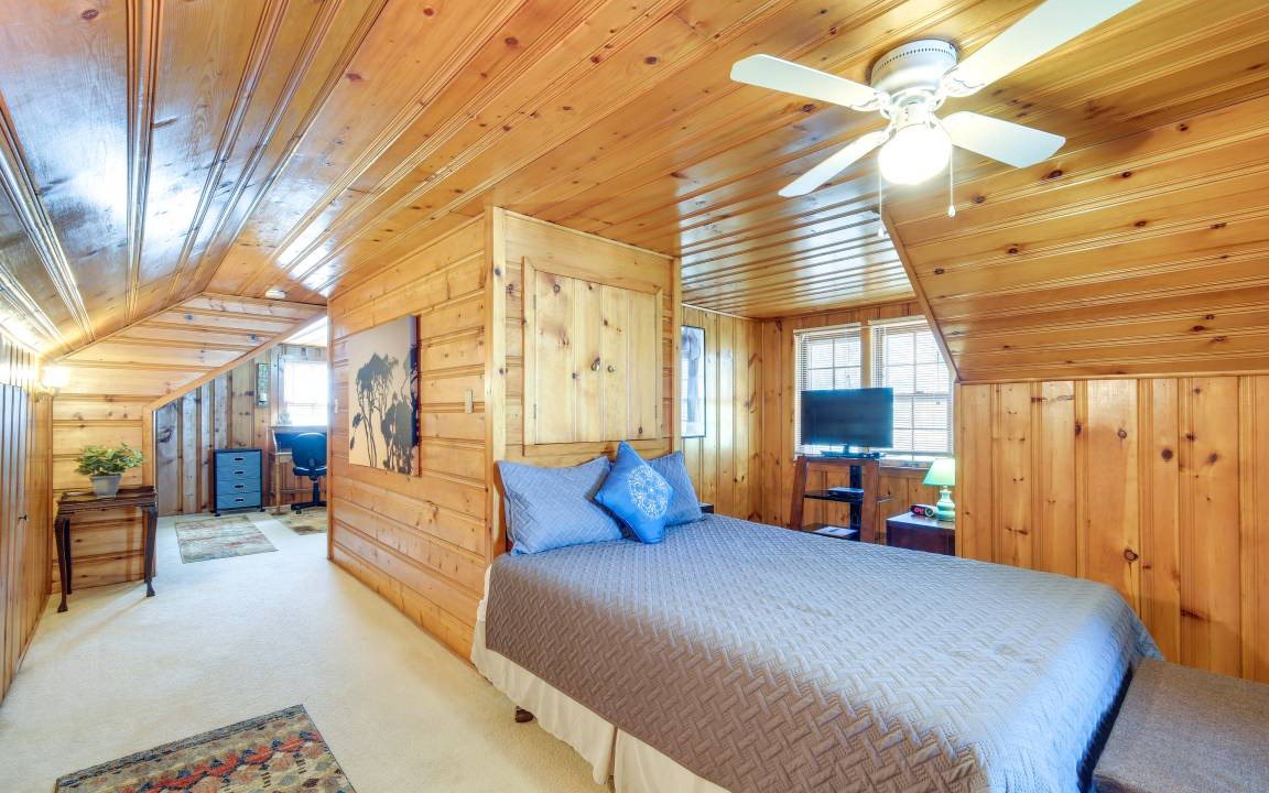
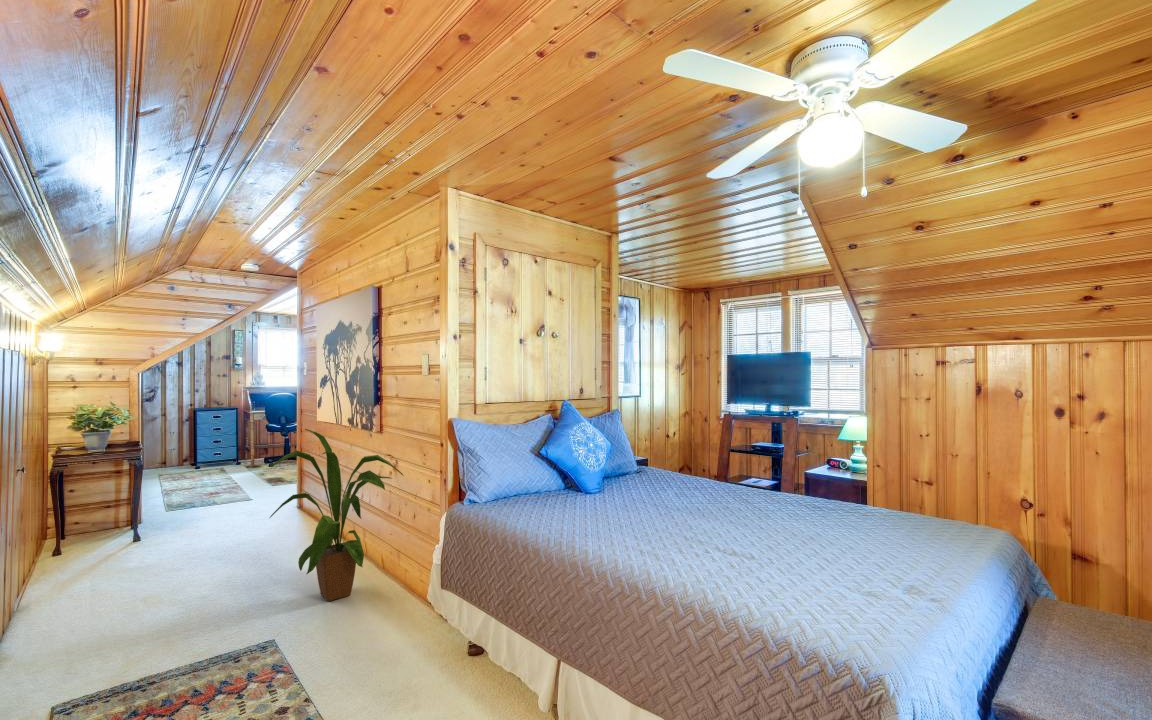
+ house plant [268,428,405,602]
